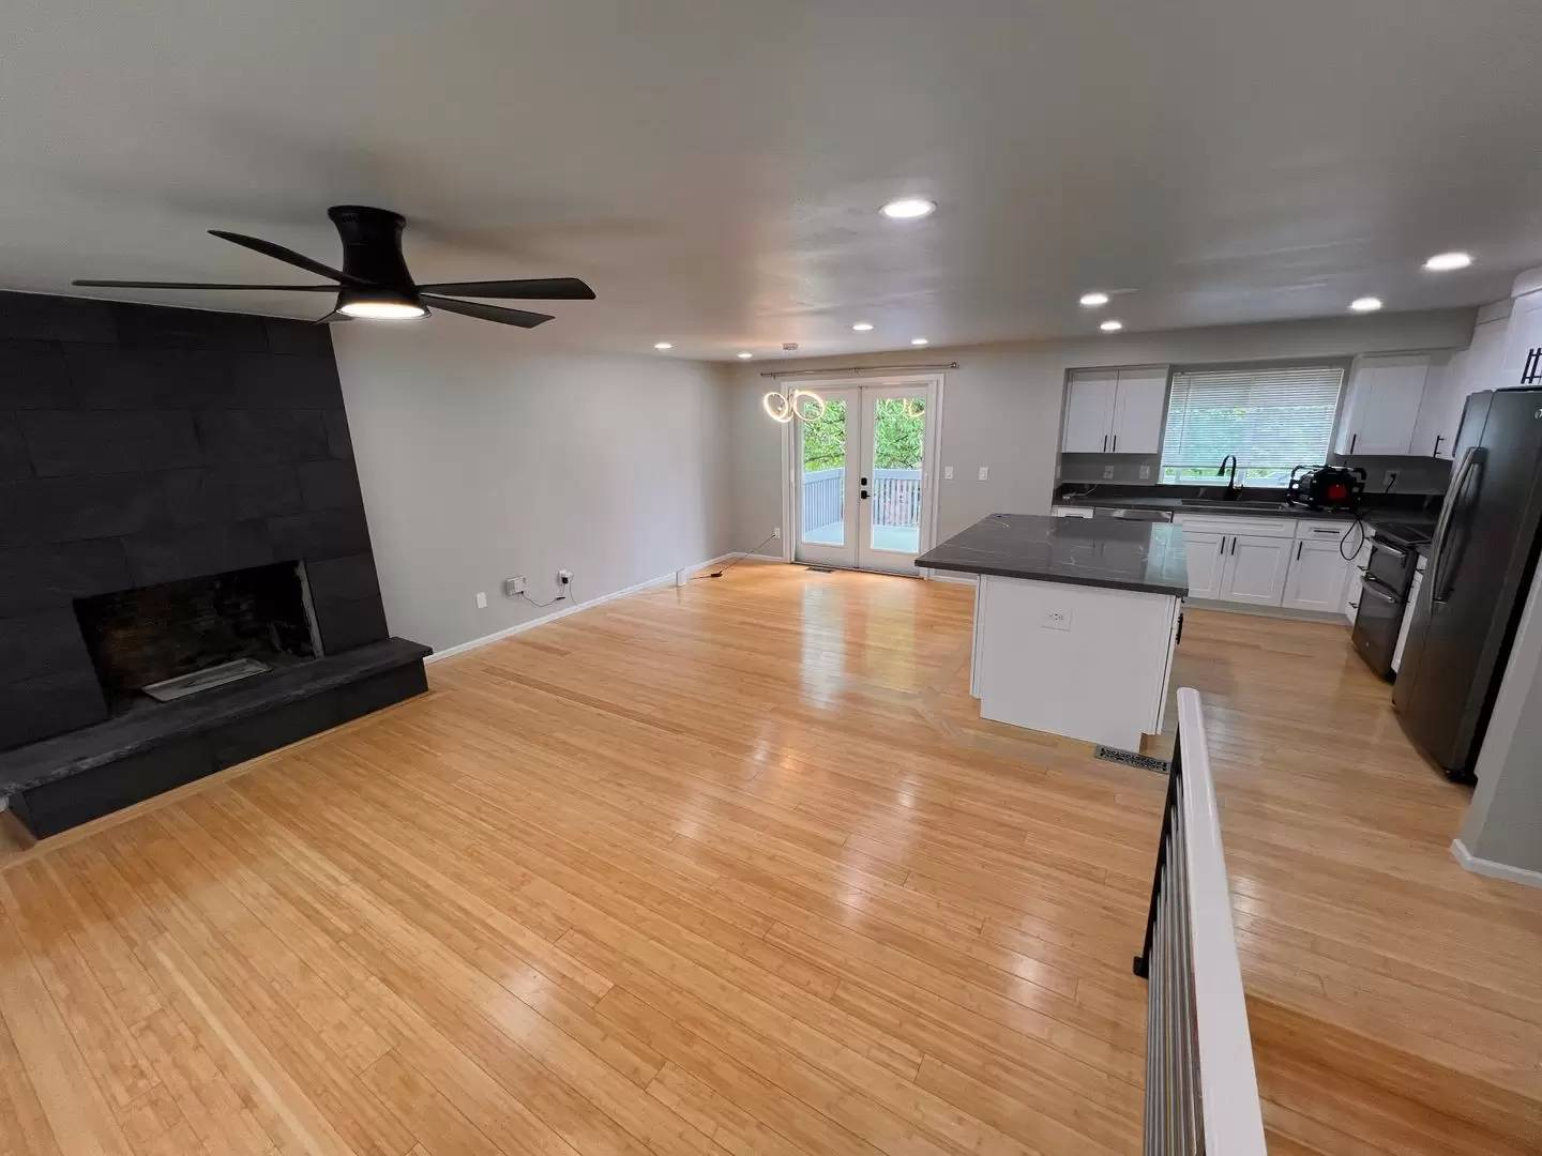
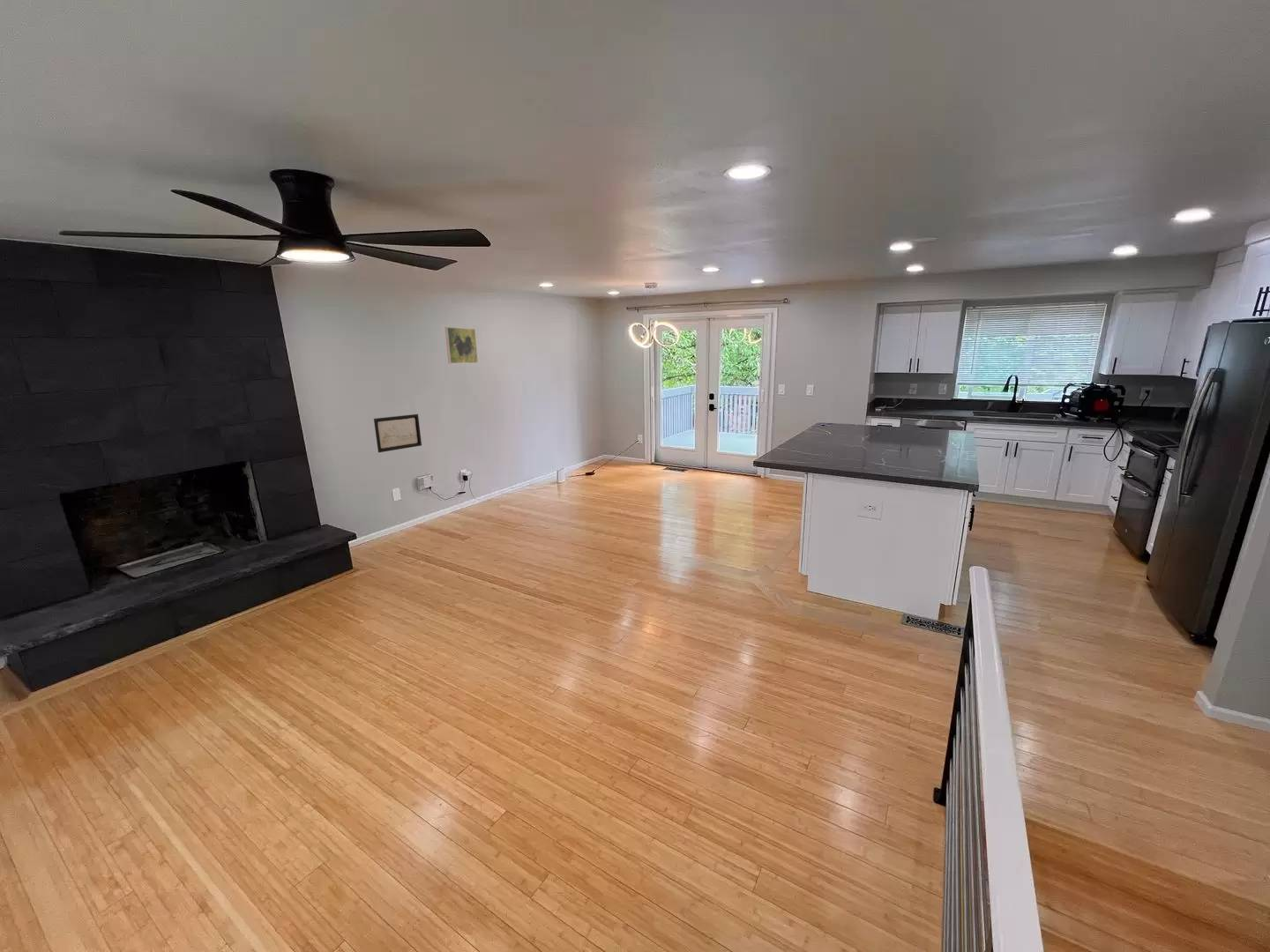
+ wall art [373,413,422,453]
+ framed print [444,326,479,364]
